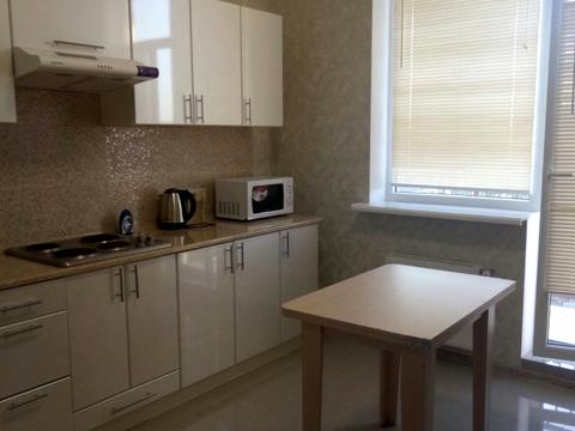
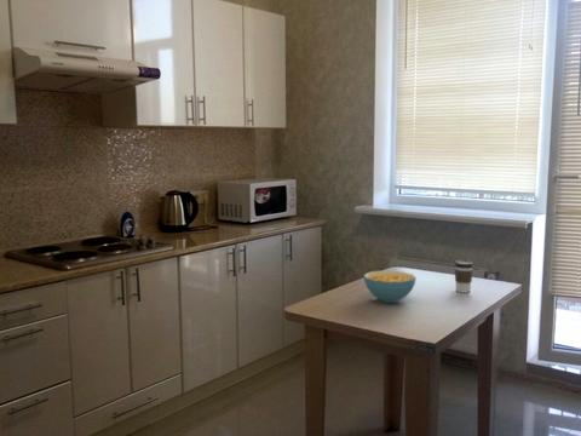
+ cereal bowl [363,270,418,304]
+ coffee cup [453,259,474,293]
